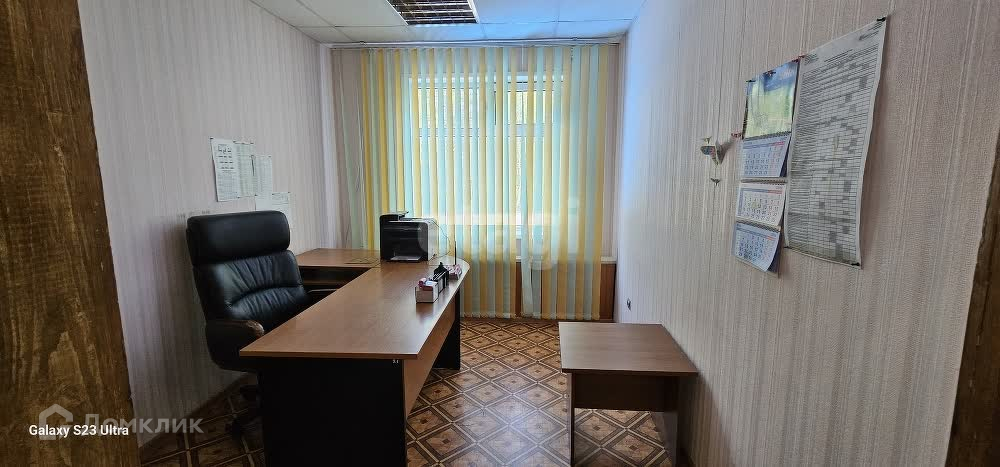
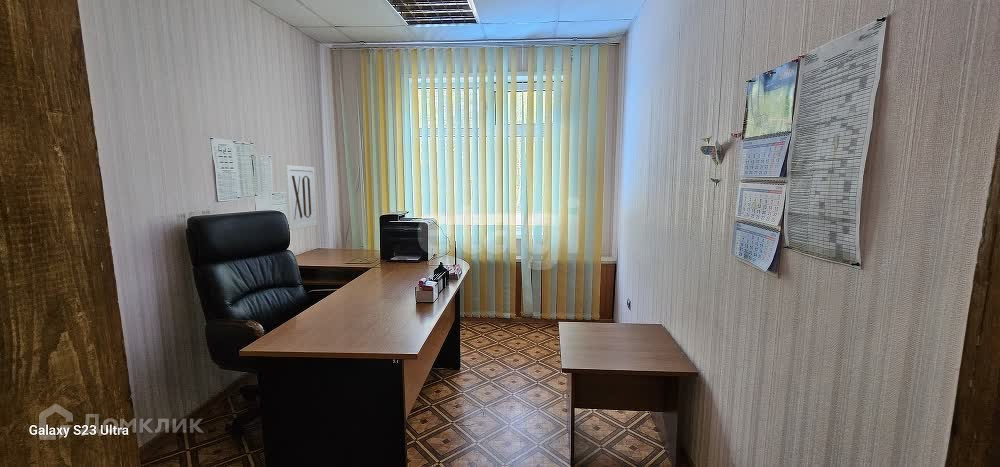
+ wall art [284,164,318,231]
